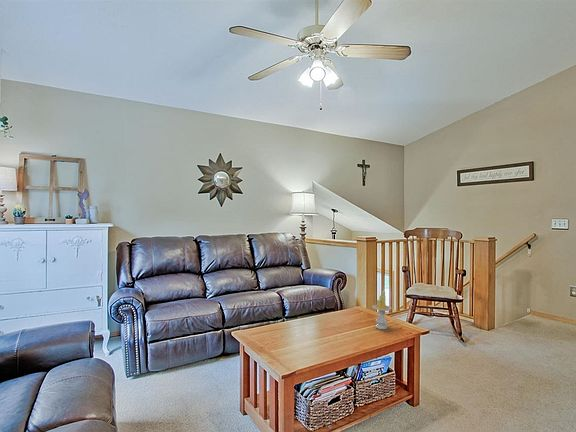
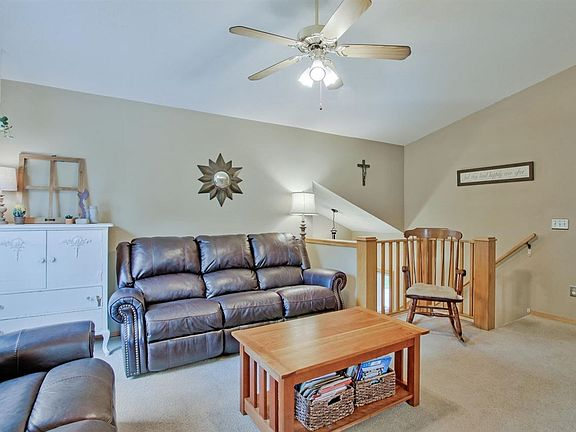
- candle [371,290,392,330]
